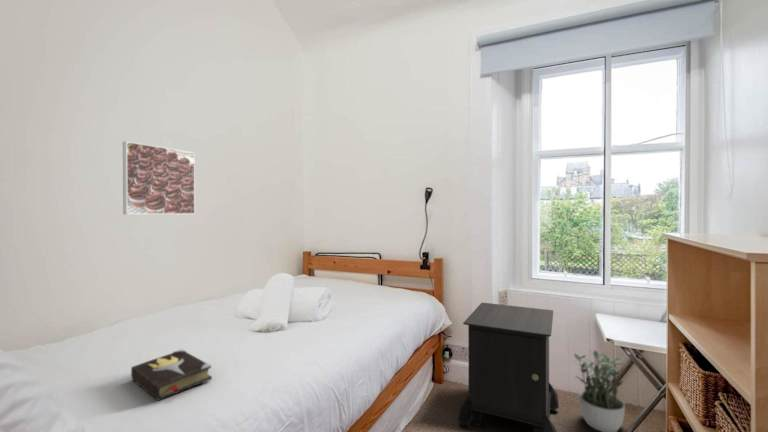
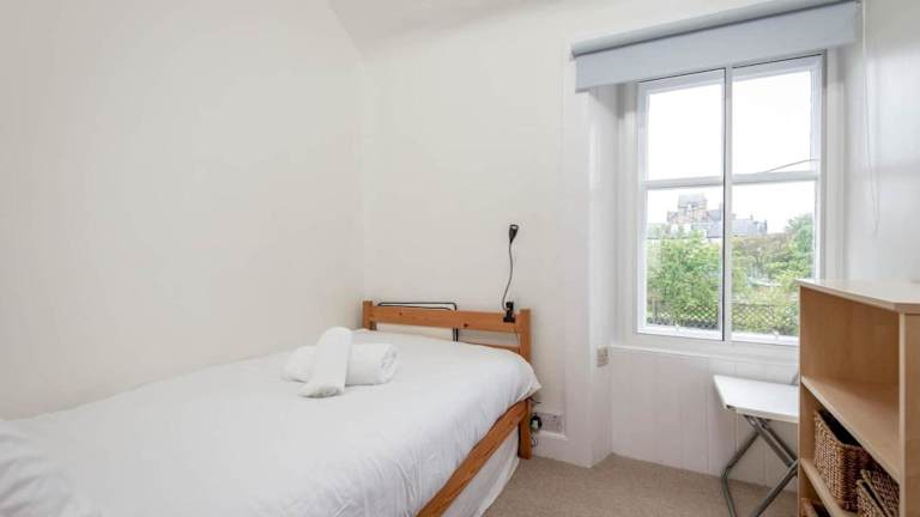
- nightstand [457,302,560,432]
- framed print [122,140,196,215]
- hardback book [130,348,213,402]
- potted plant [571,349,627,432]
